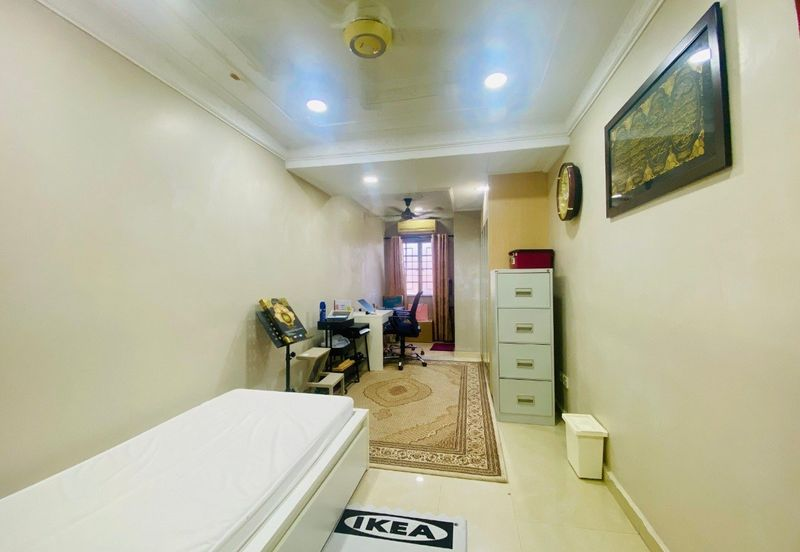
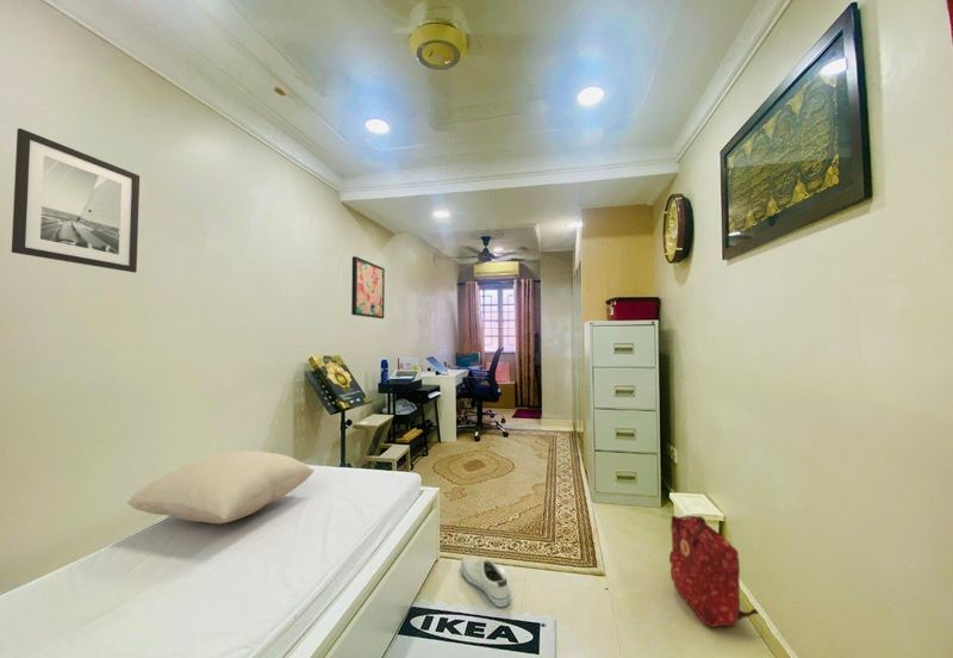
+ backpack [668,515,759,628]
+ wall art [350,255,386,319]
+ pillow [126,449,316,524]
+ wall art [11,128,141,274]
+ shoe [460,554,512,608]
